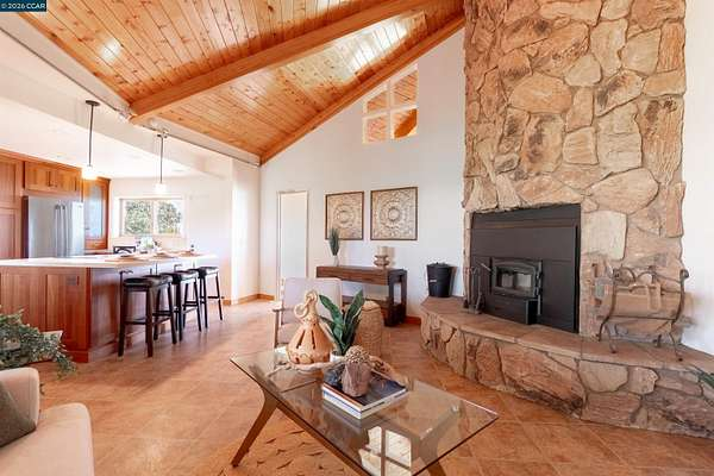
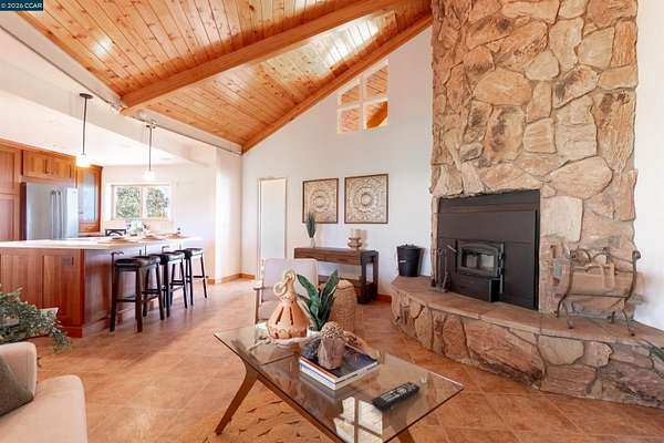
+ remote control [371,381,421,411]
